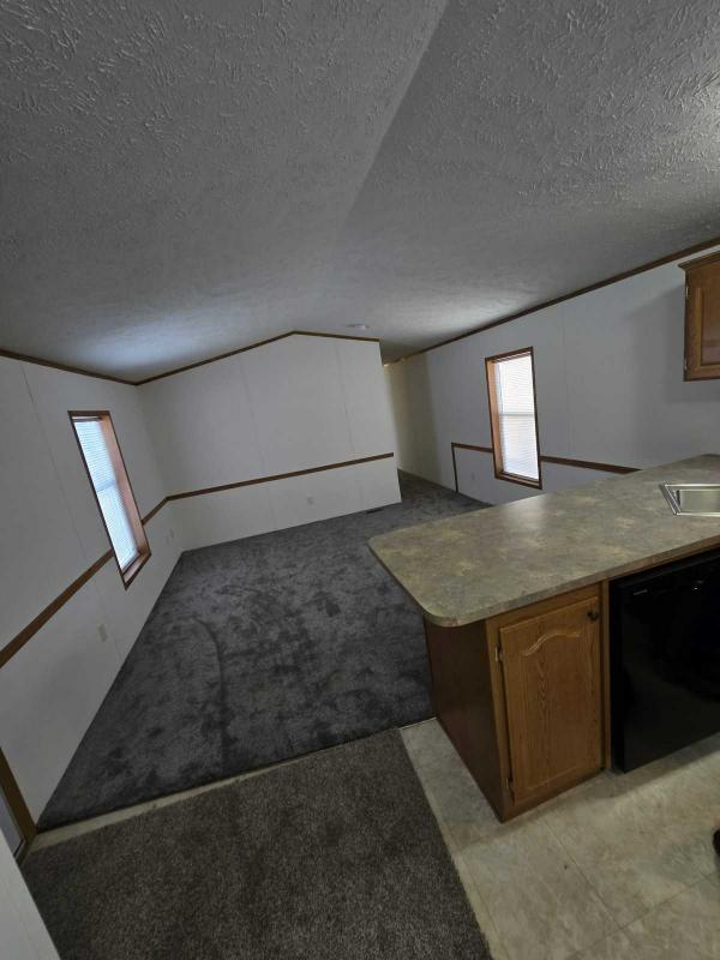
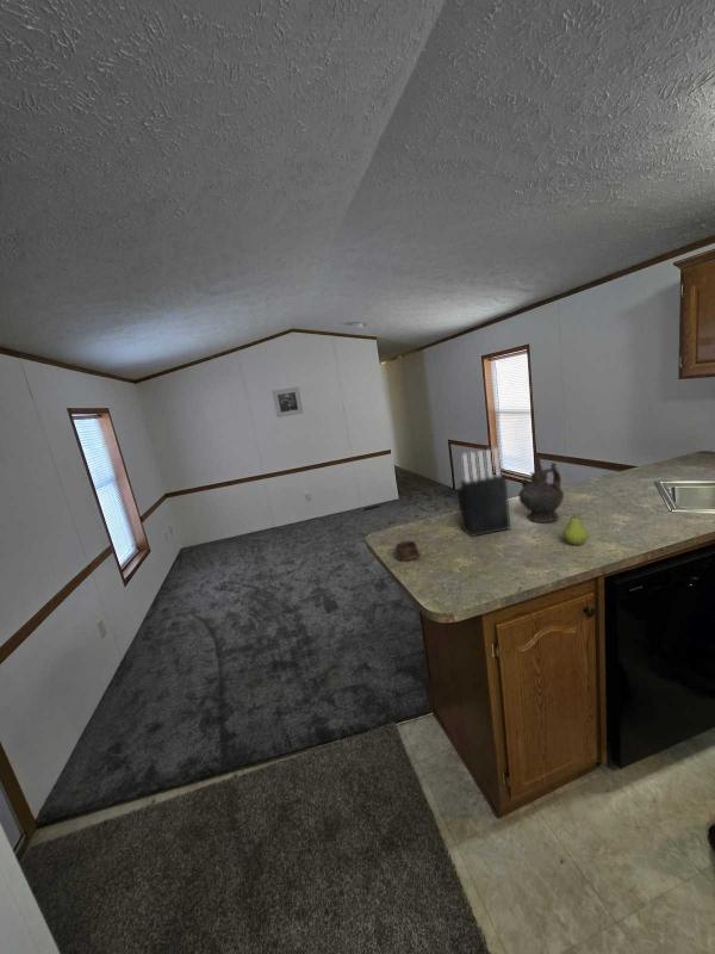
+ knife block [456,447,511,538]
+ cup [393,540,422,562]
+ ceremonial vessel [517,456,565,524]
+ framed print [271,386,305,419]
+ fruit [562,513,590,546]
